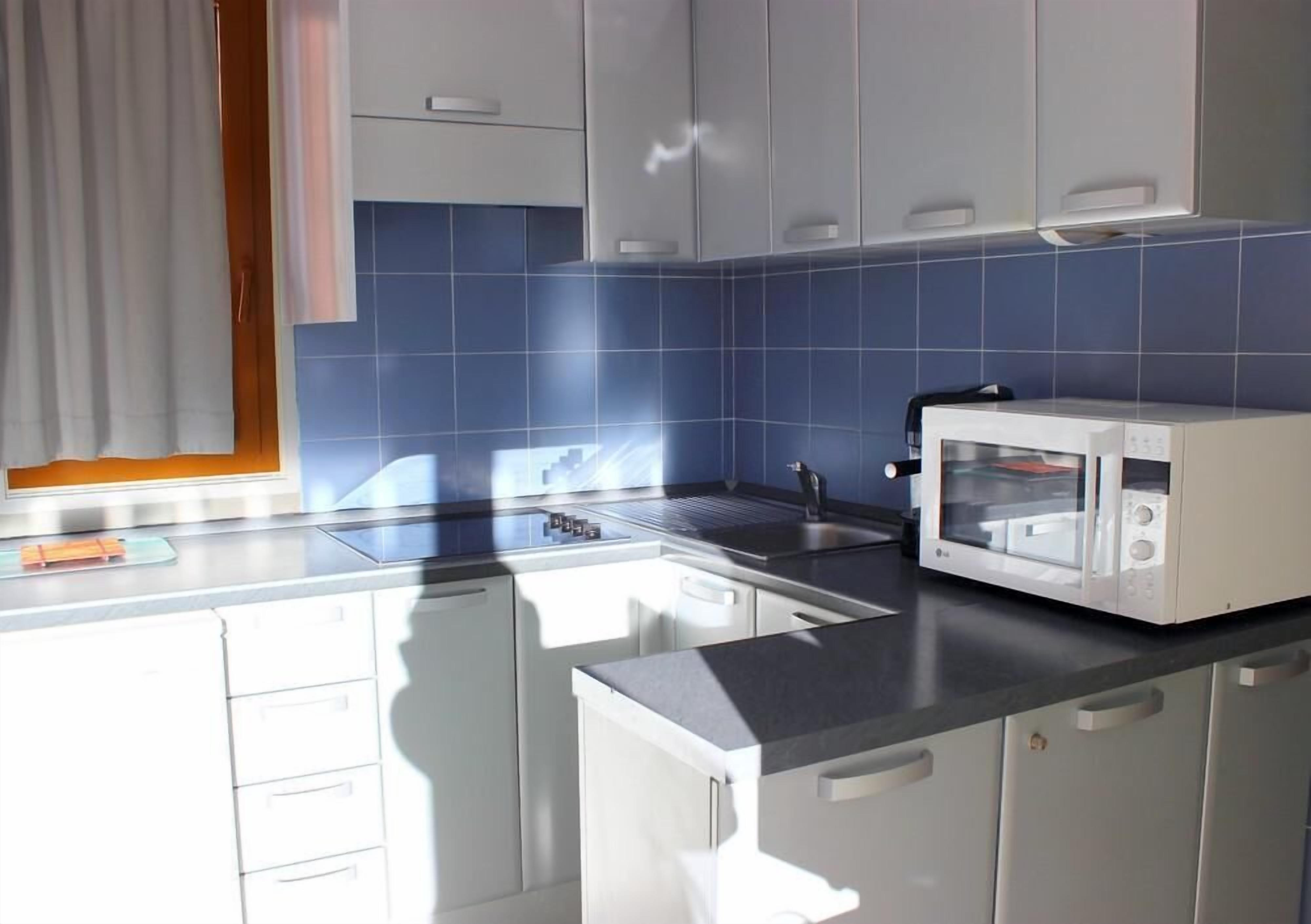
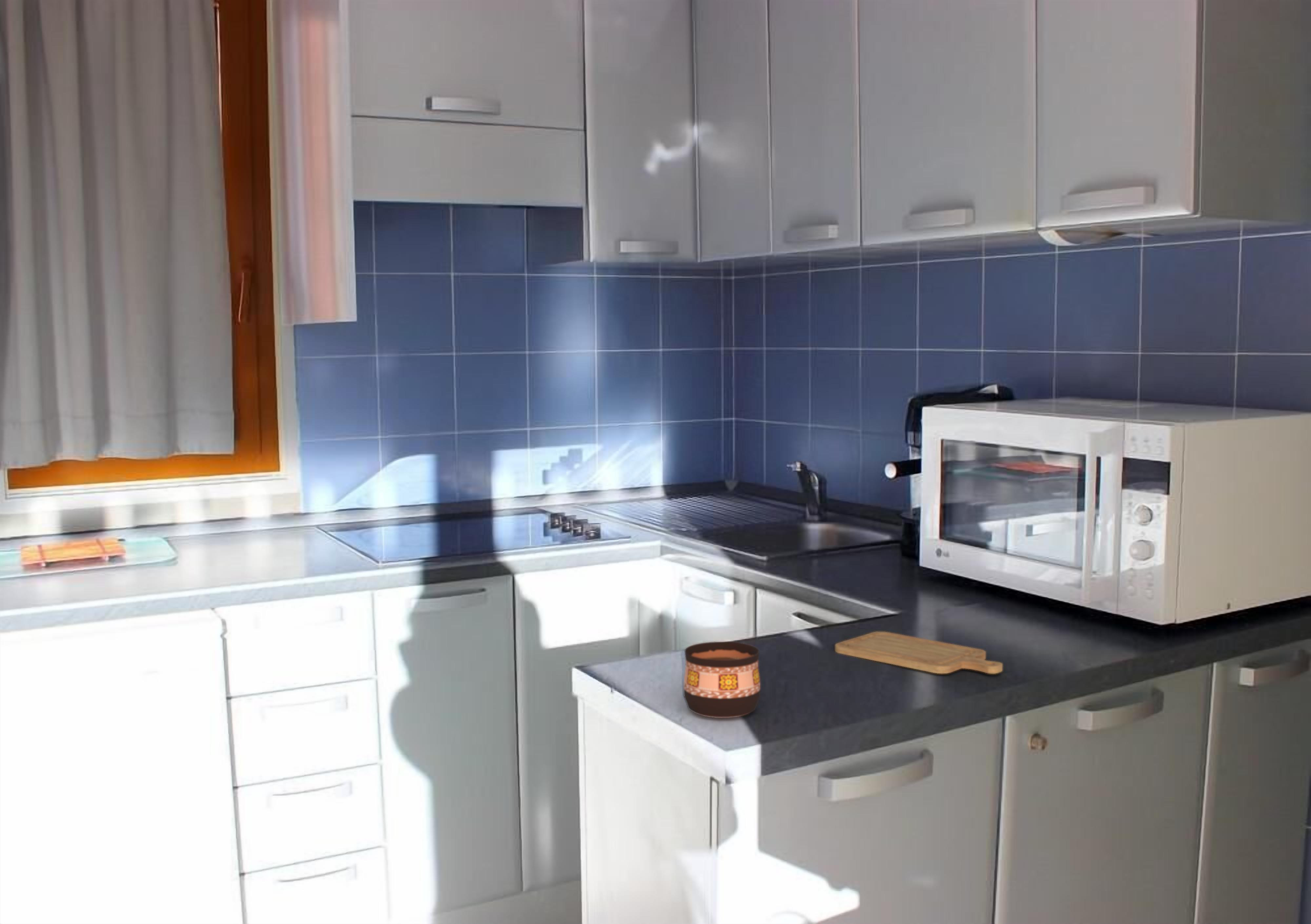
+ chopping board [835,631,1003,674]
+ cup [683,641,761,718]
